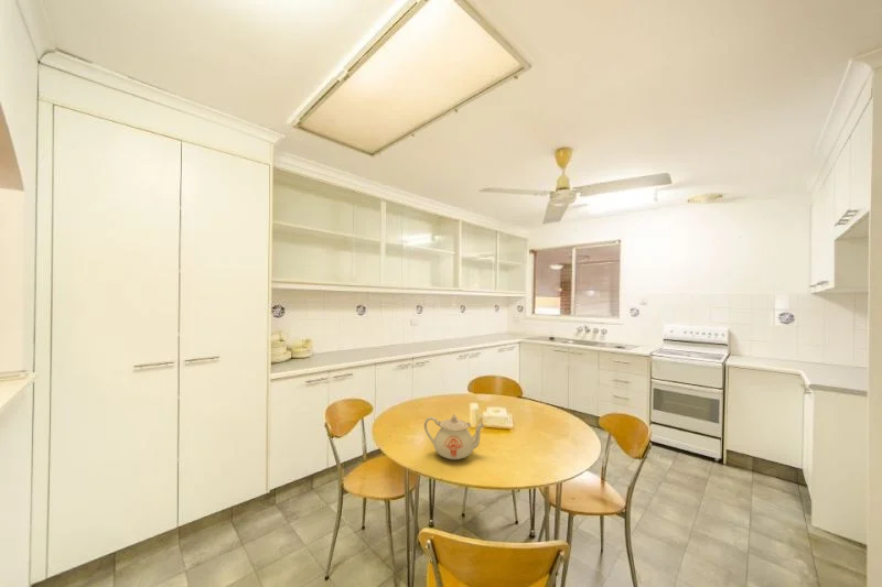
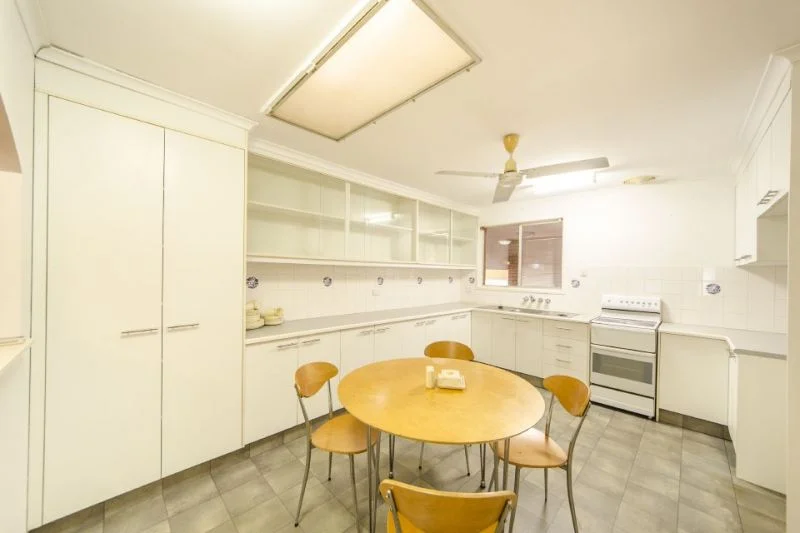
- teapot [423,413,485,461]
